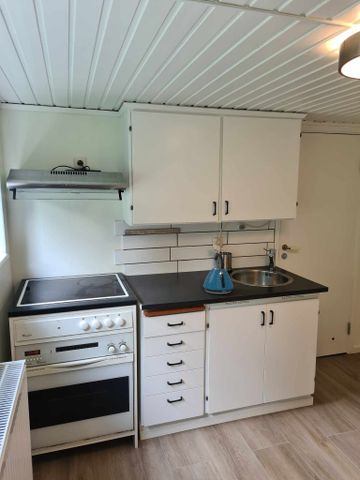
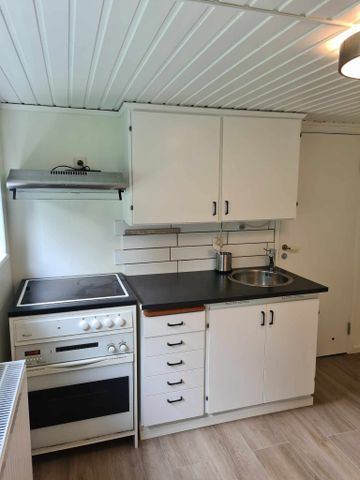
- kettle [202,252,234,295]
